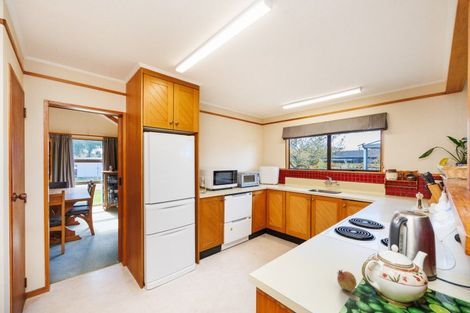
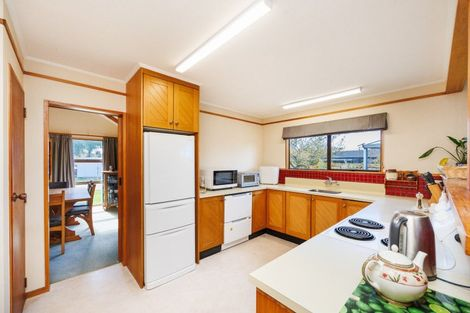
- fruit [336,268,358,292]
